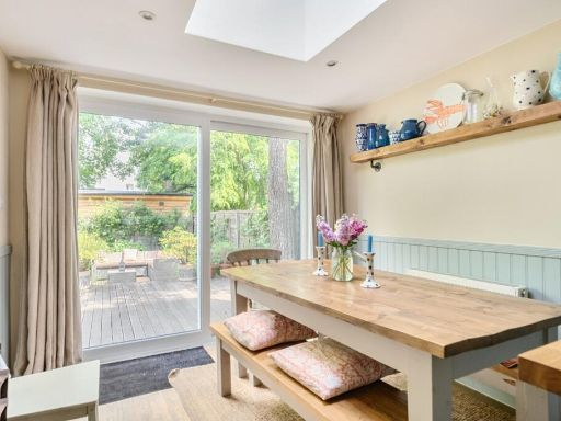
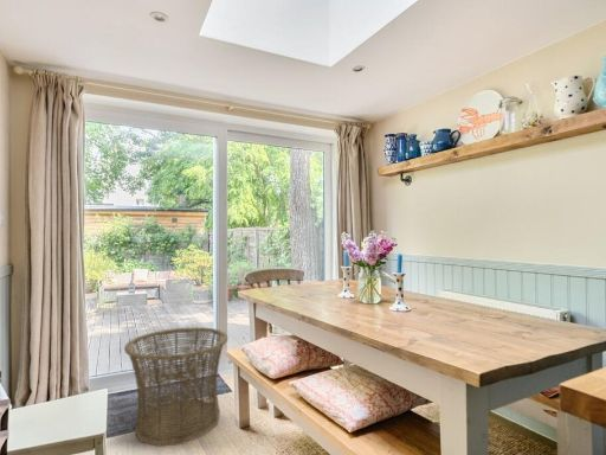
+ basket [123,326,230,448]
